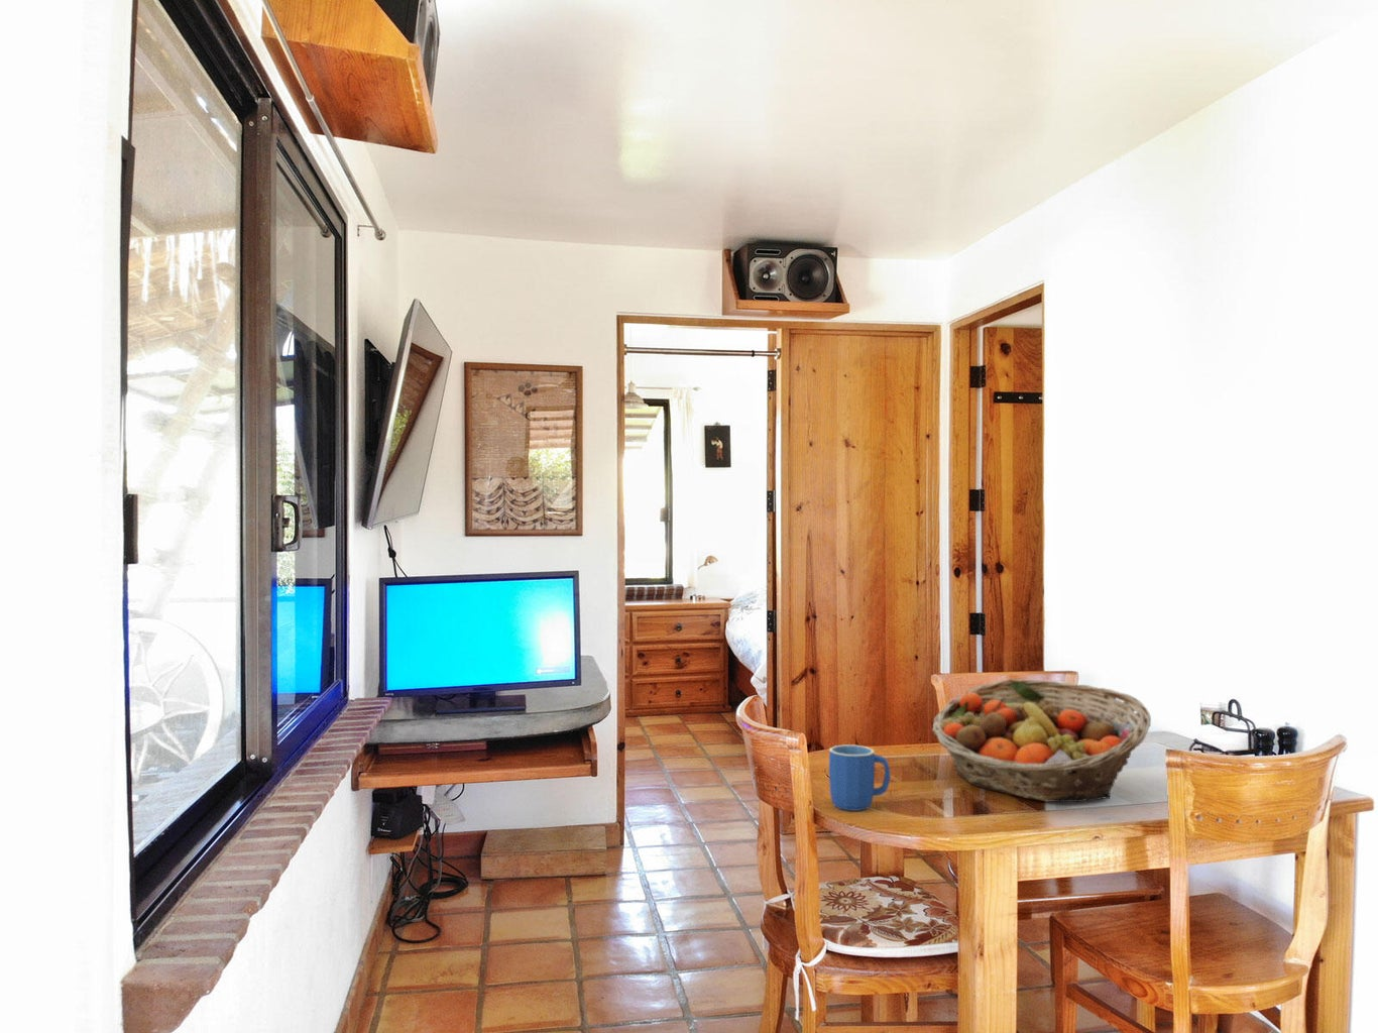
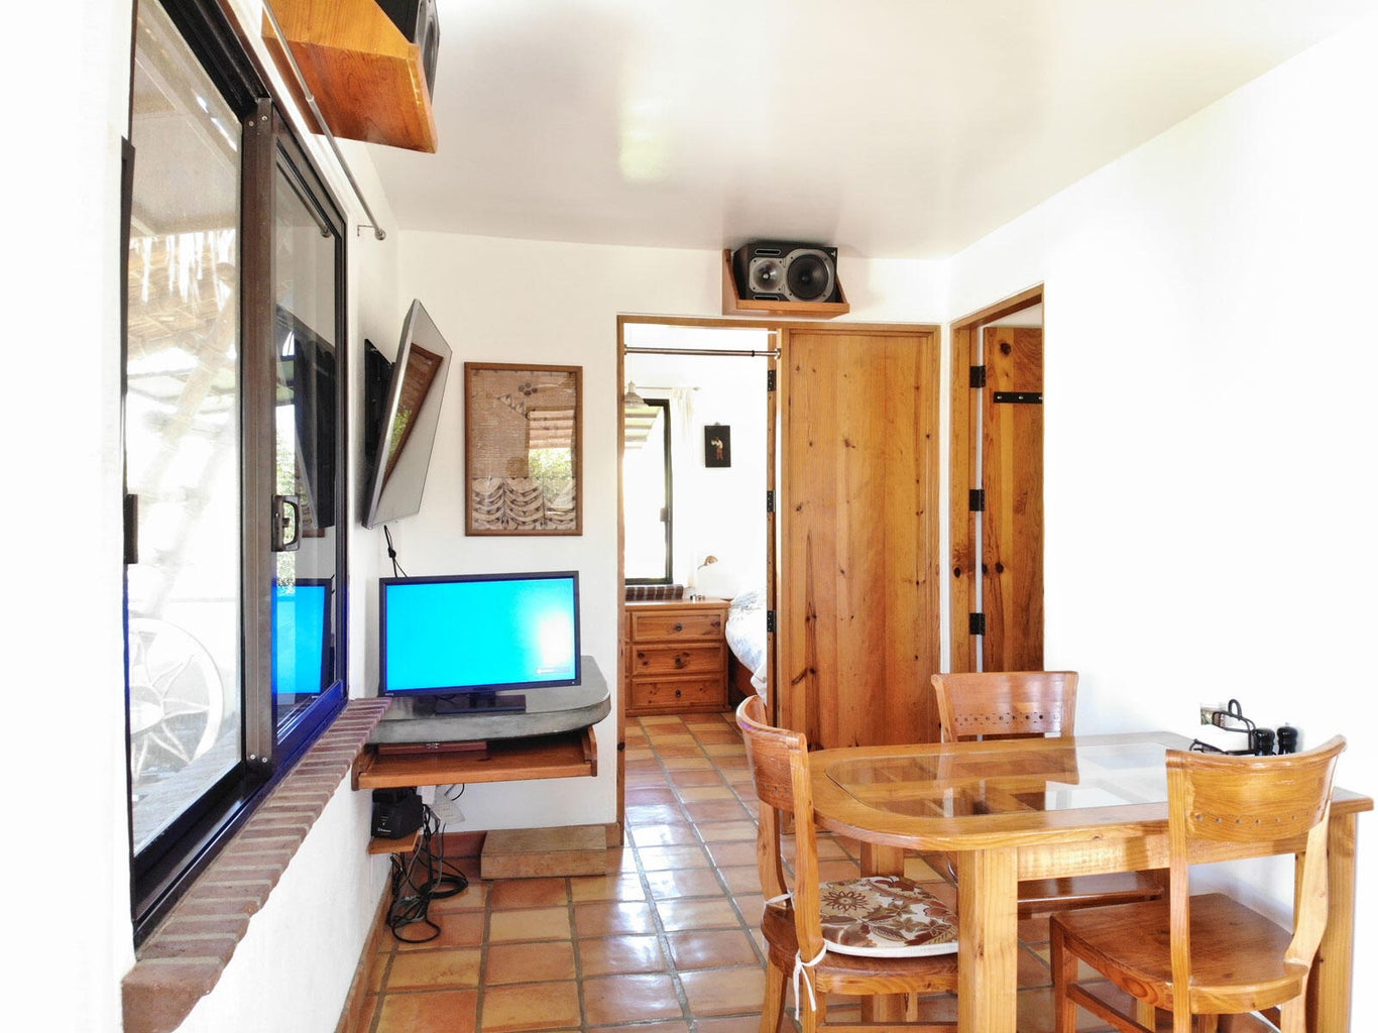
- fruit basket [931,678,1152,803]
- mug [828,743,891,812]
